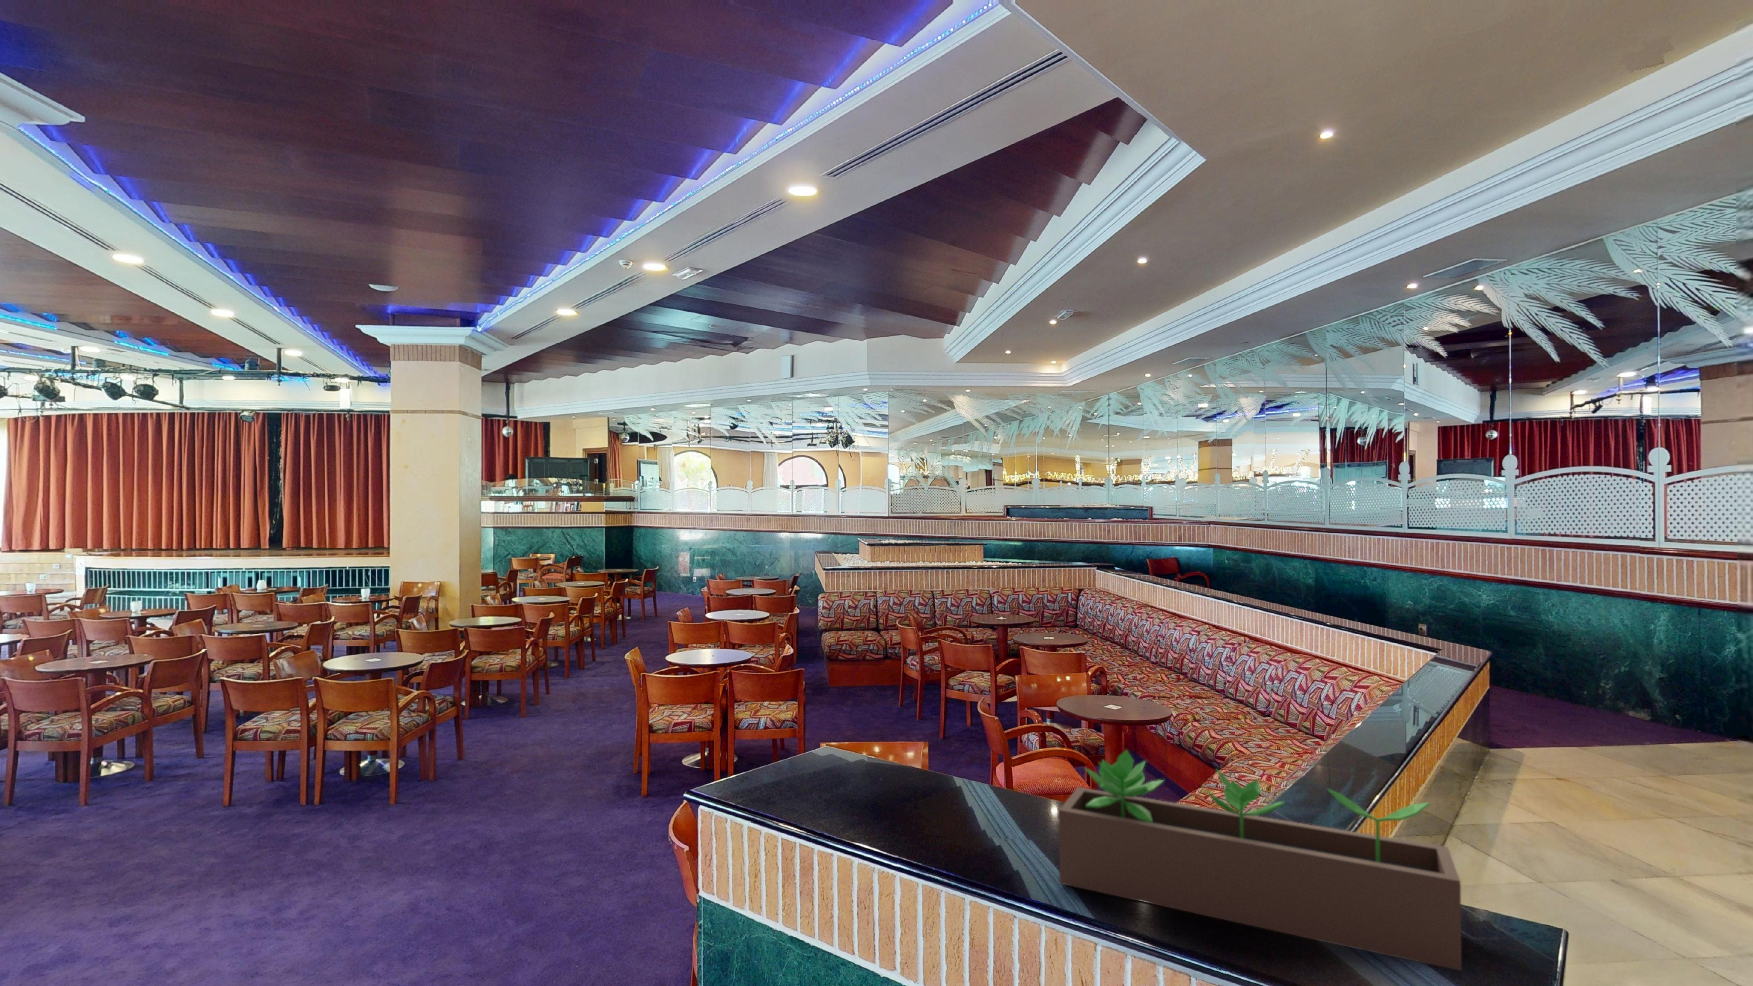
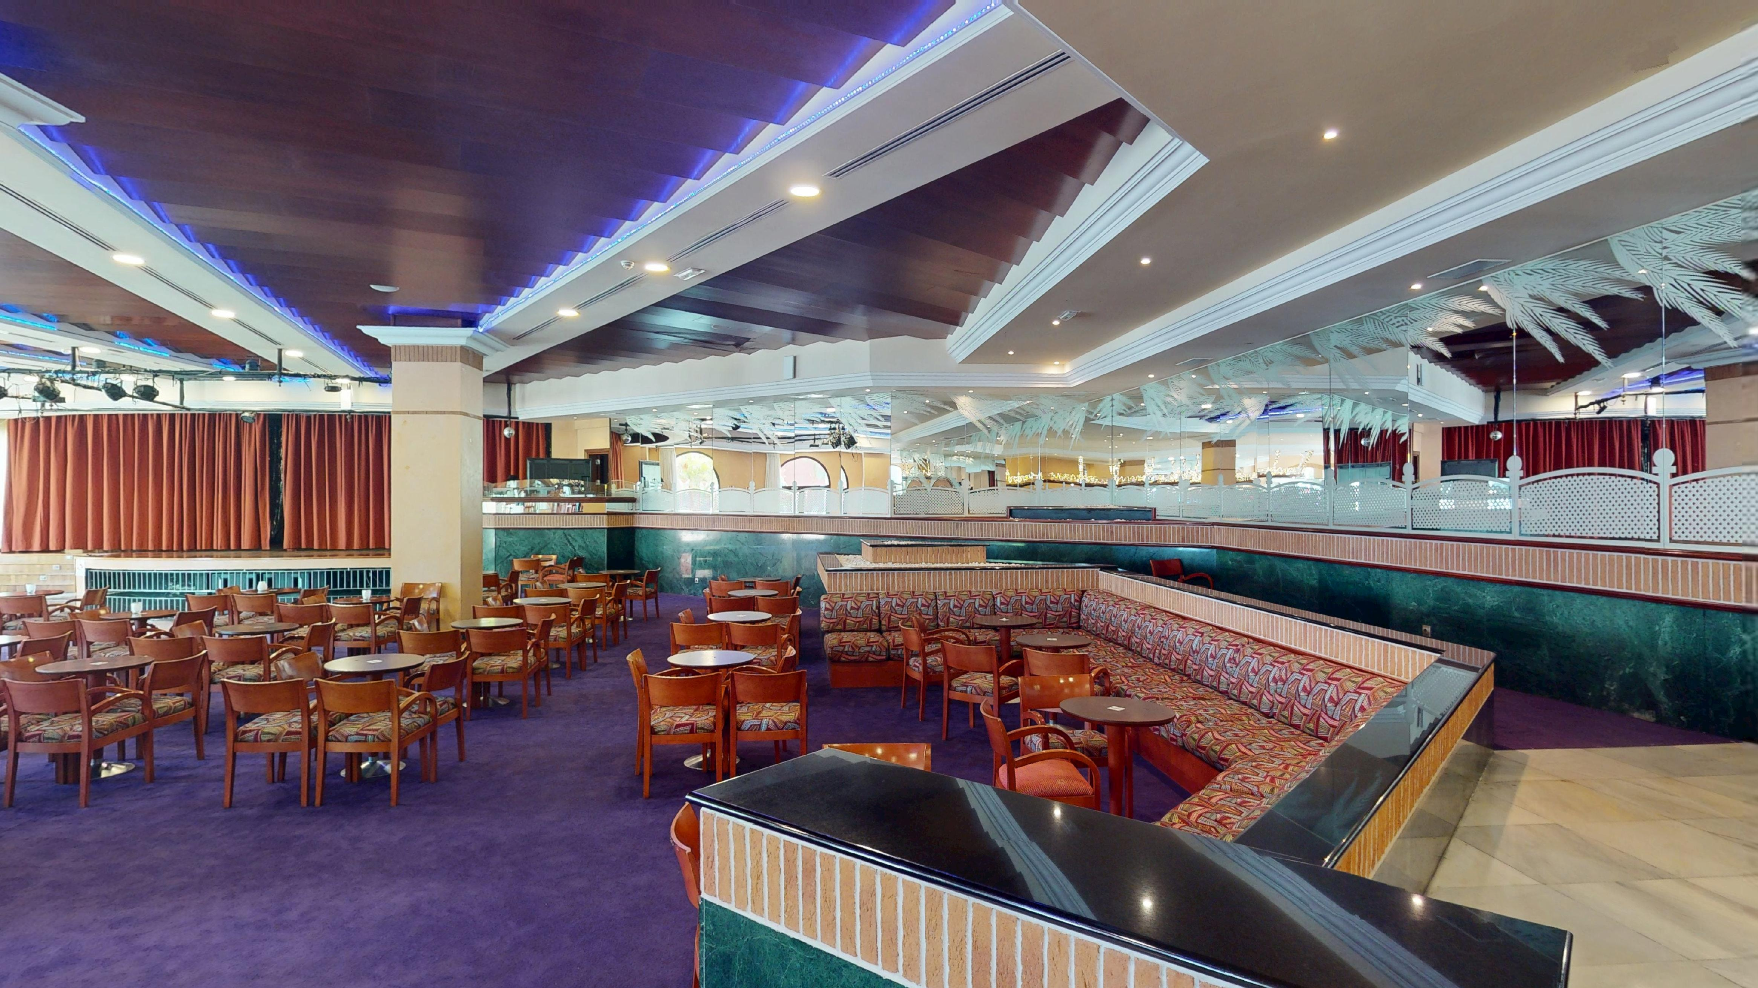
- succulent planter [1058,749,1462,972]
